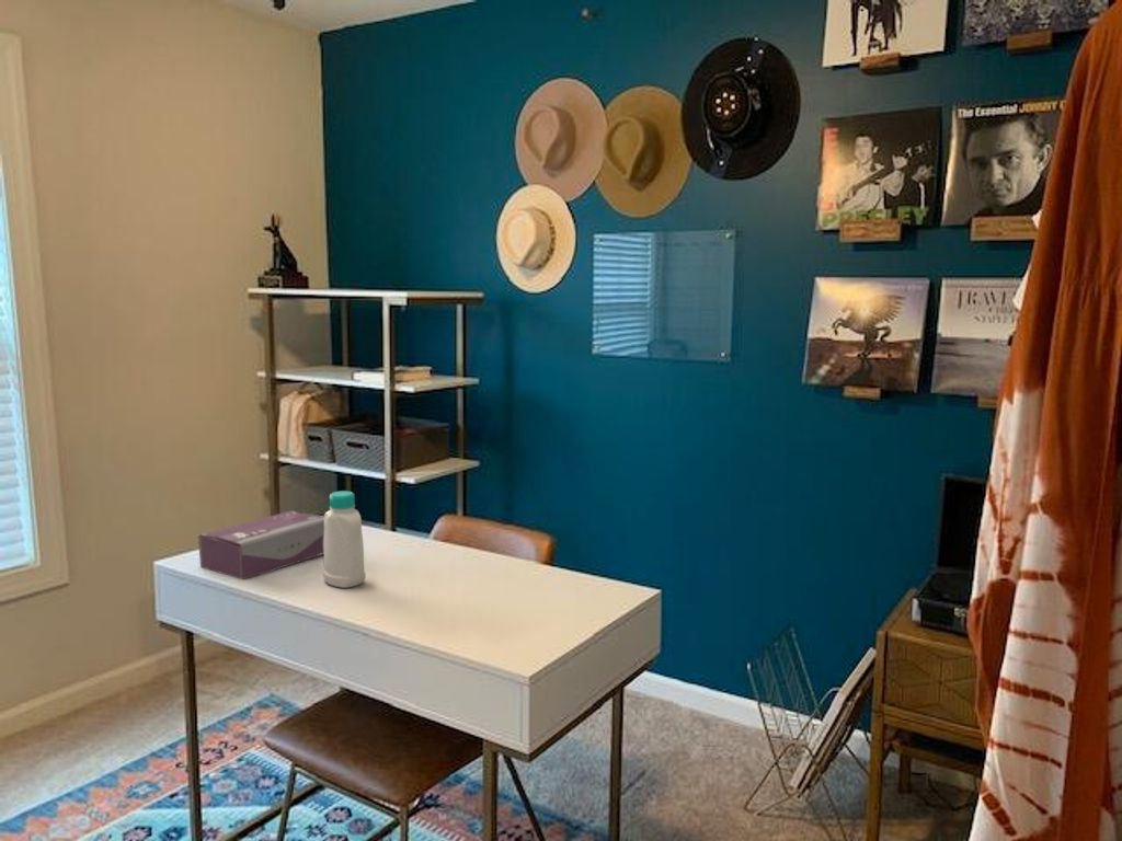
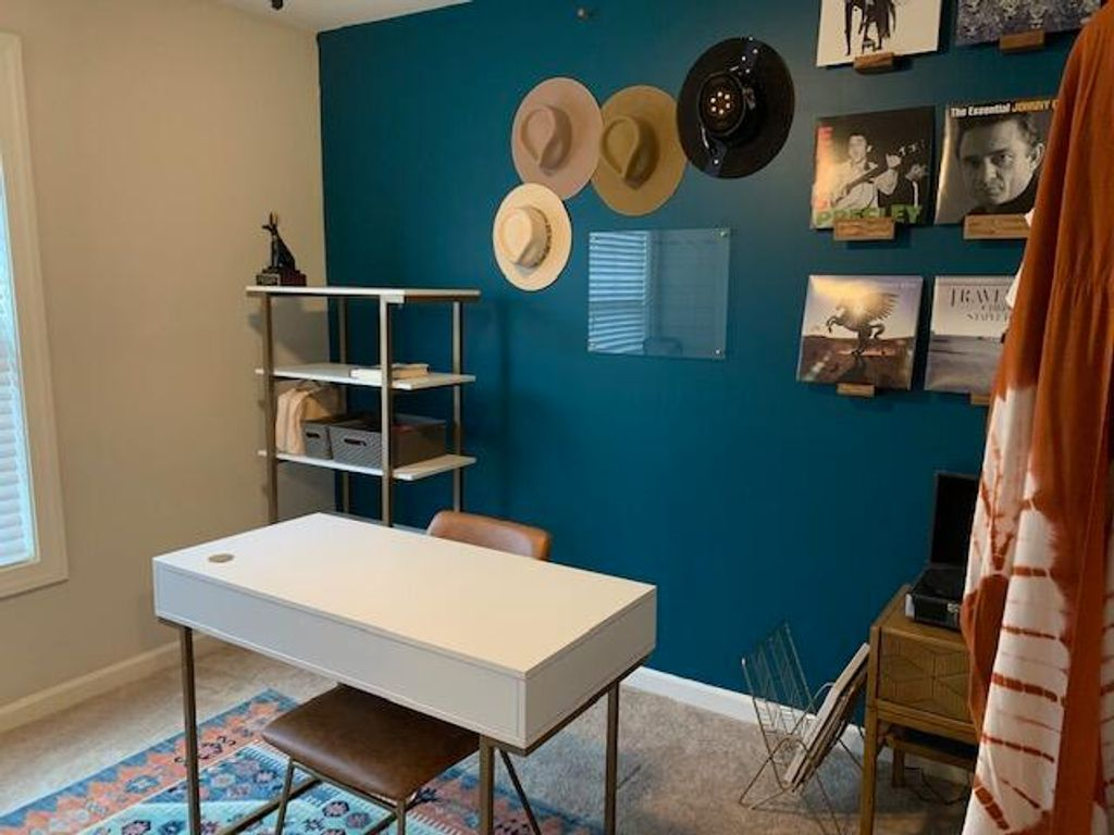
- bottle [322,489,367,589]
- tissue box [197,509,324,580]
